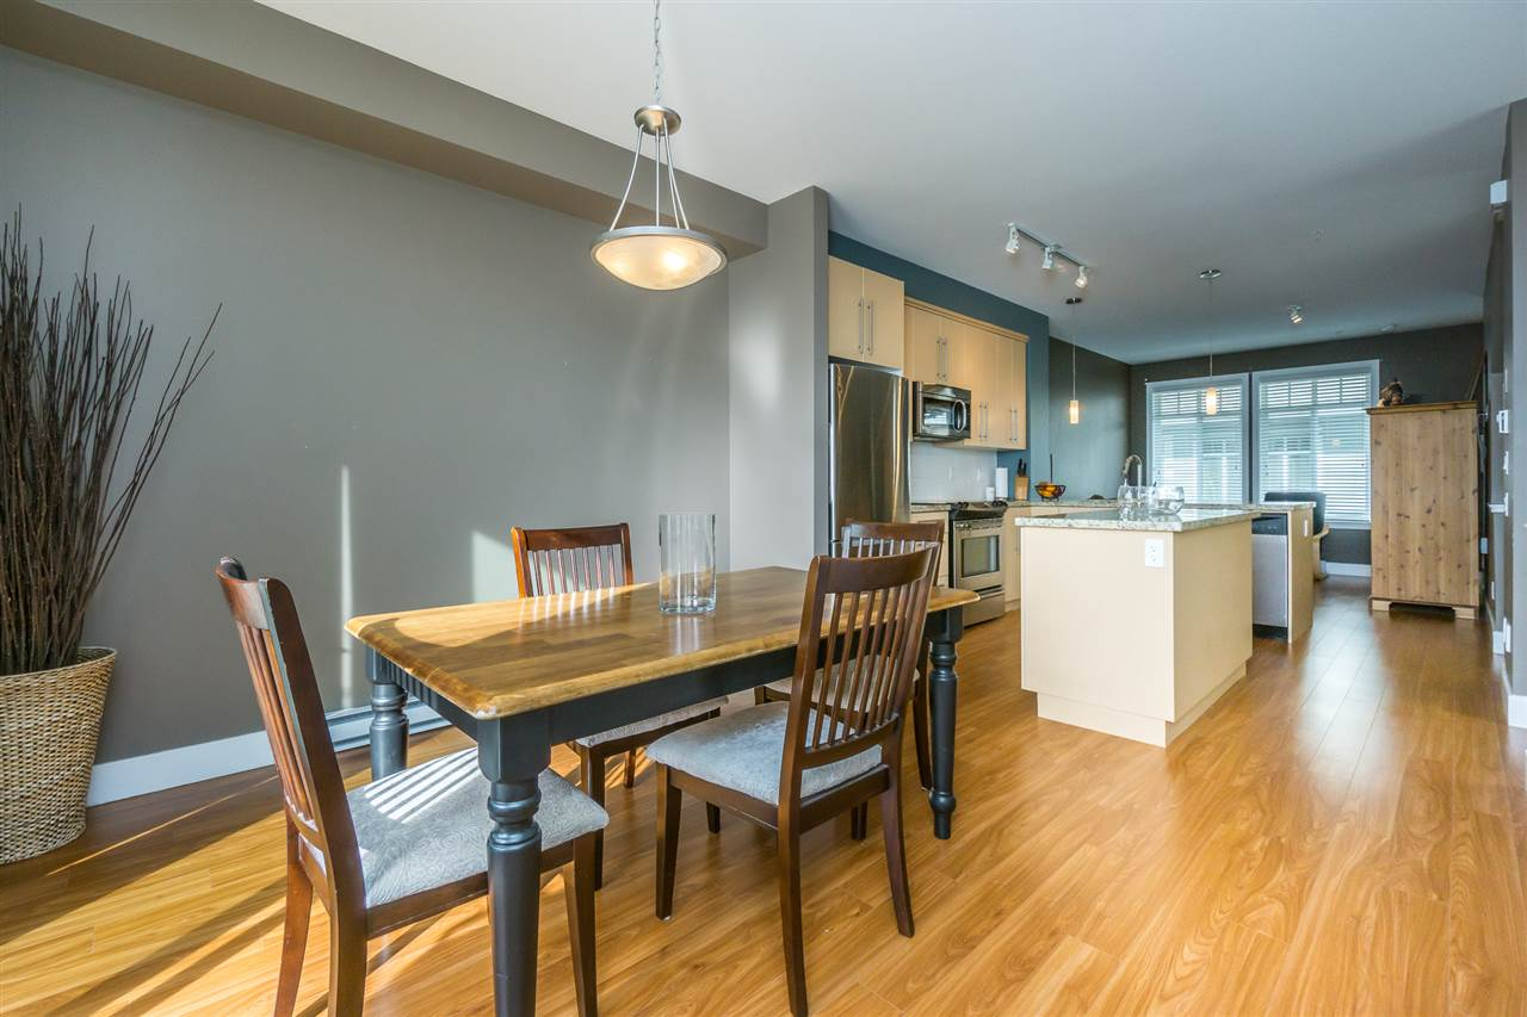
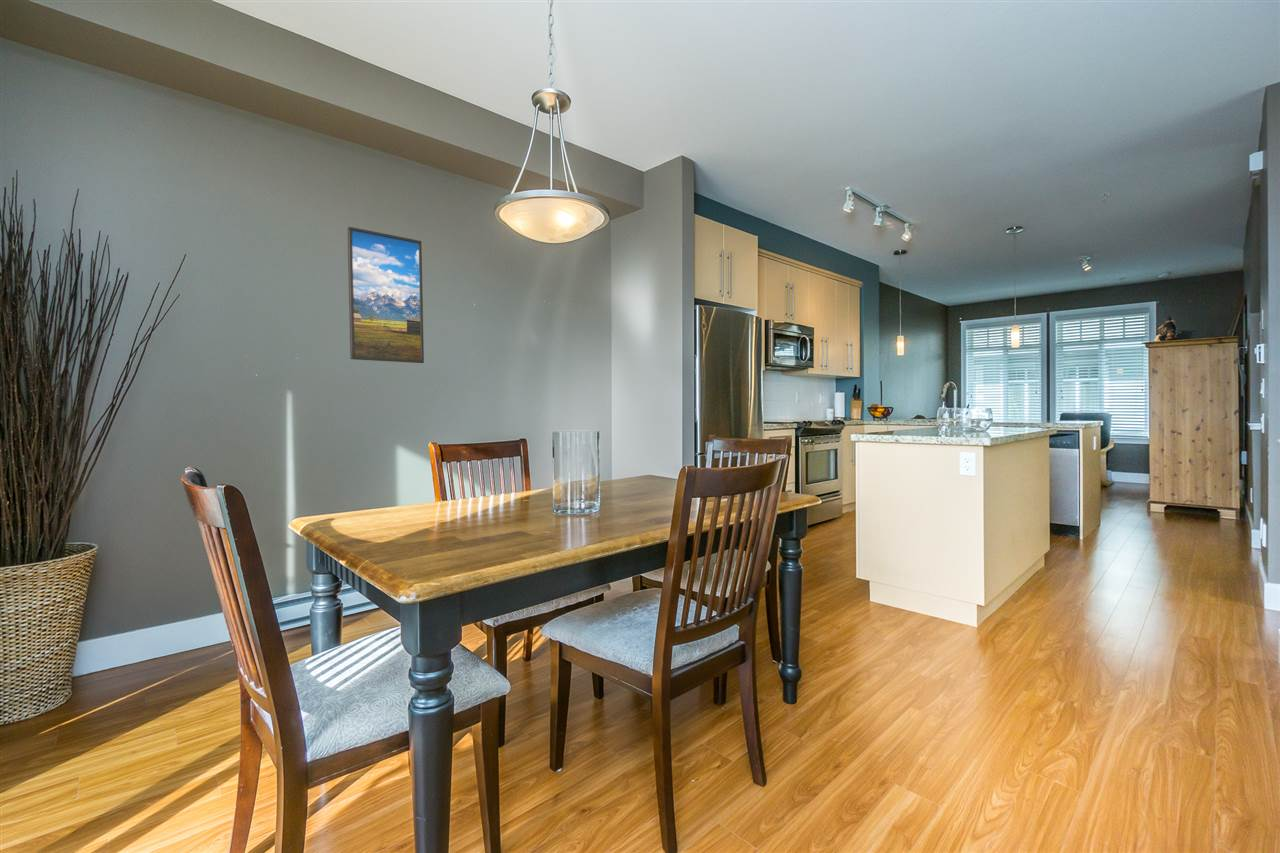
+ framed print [346,226,425,364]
